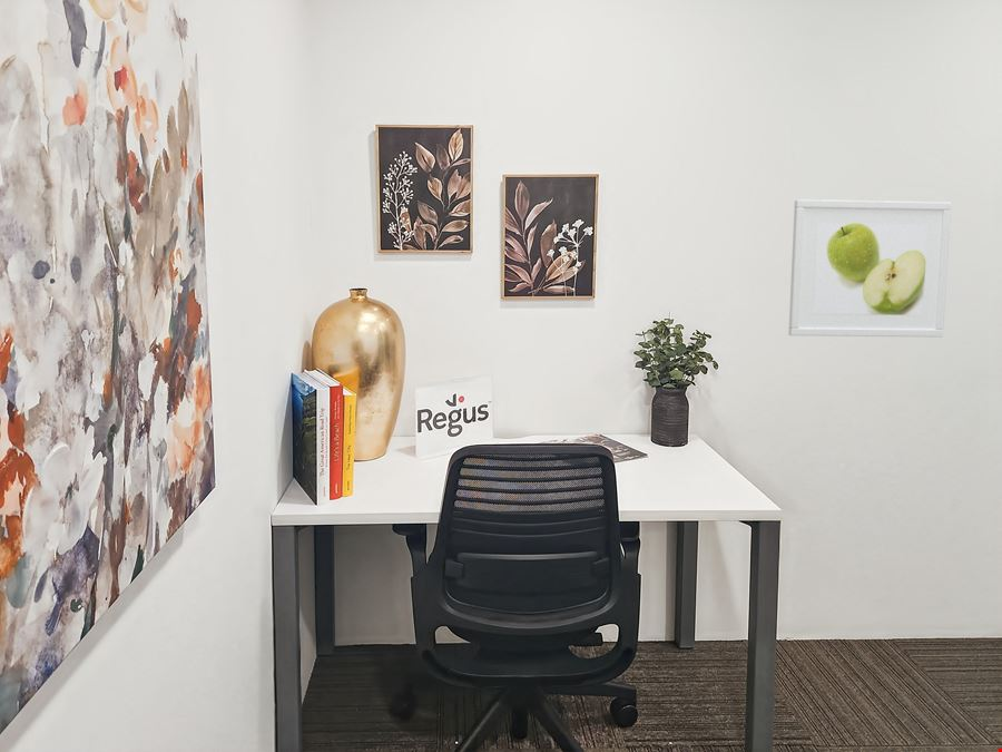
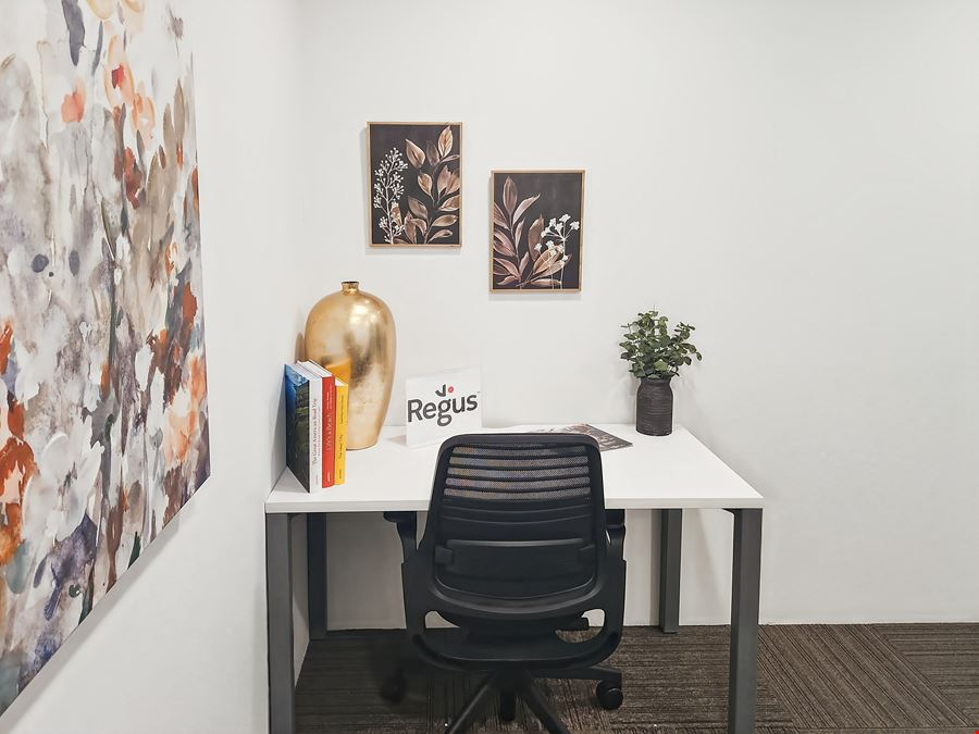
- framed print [787,198,953,339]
